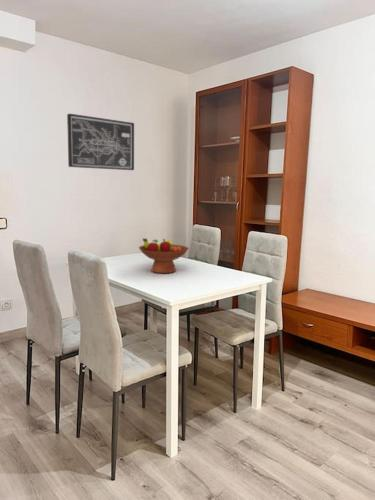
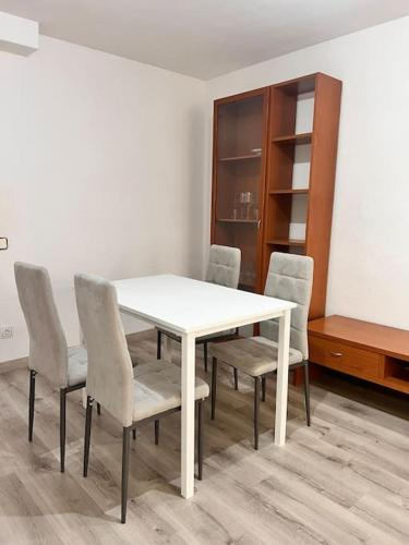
- fruit bowl [138,237,190,274]
- wall art [66,113,135,171]
